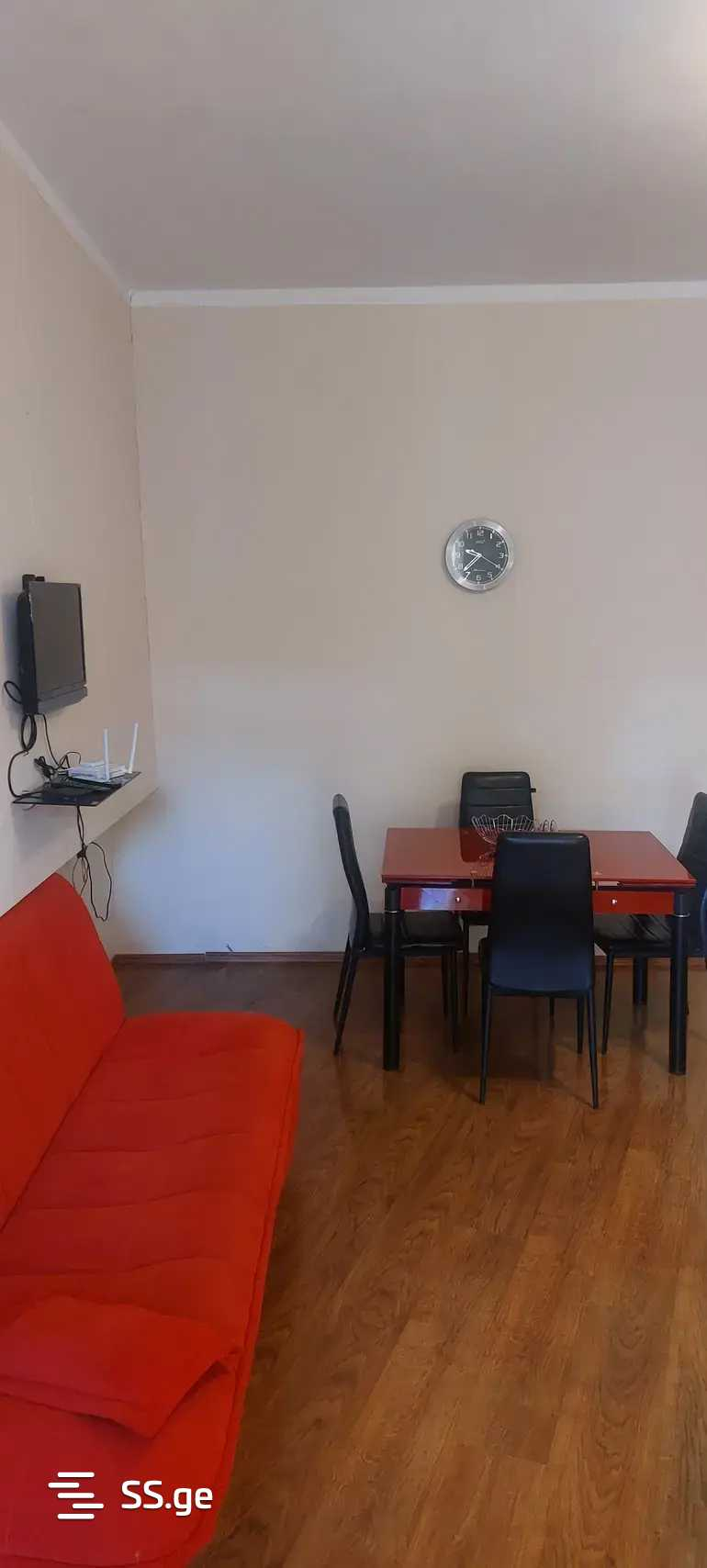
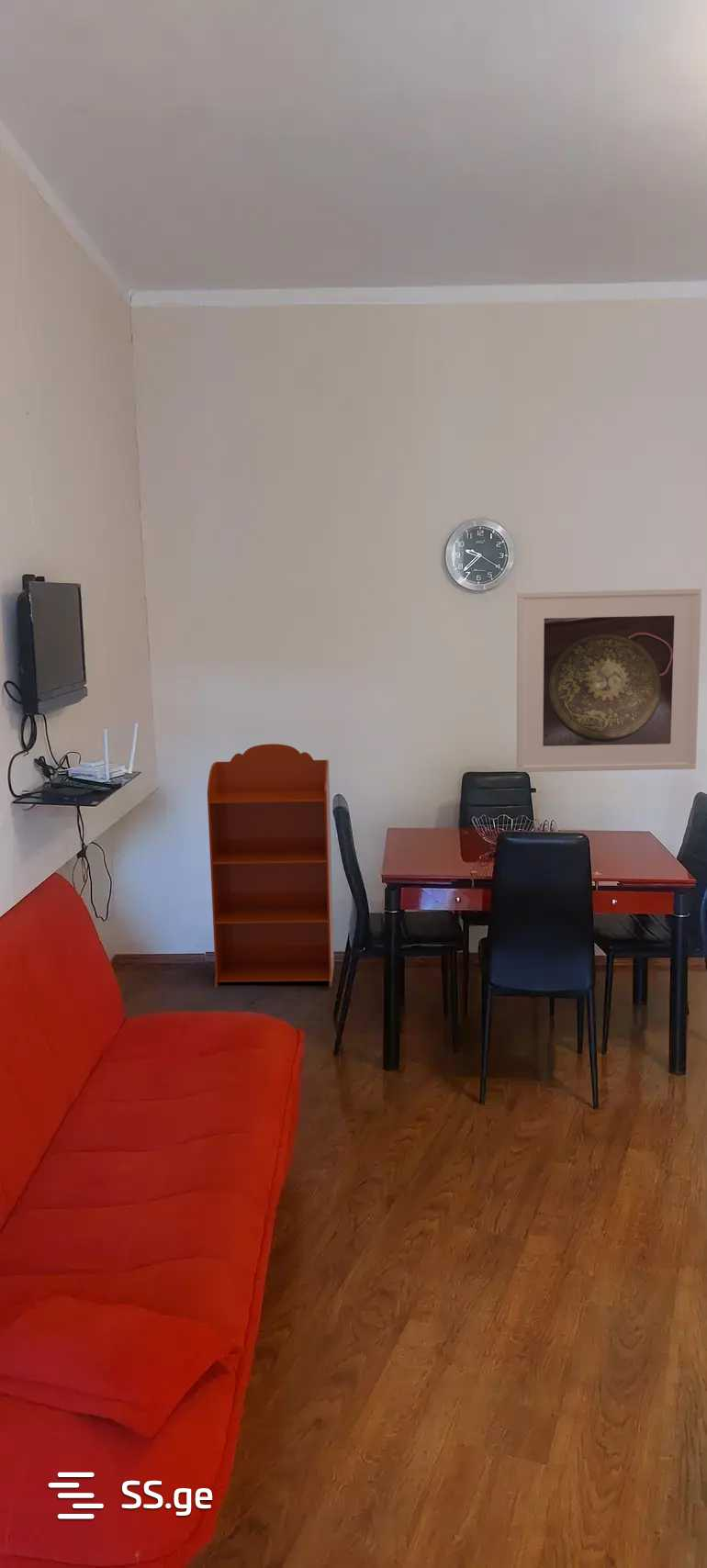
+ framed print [516,588,703,773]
+ bookcase [207,743,335,990]
